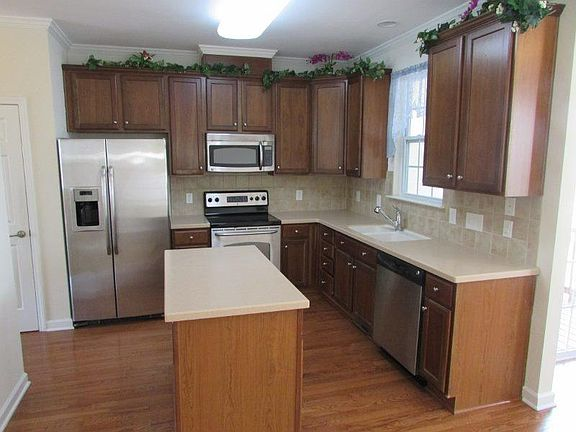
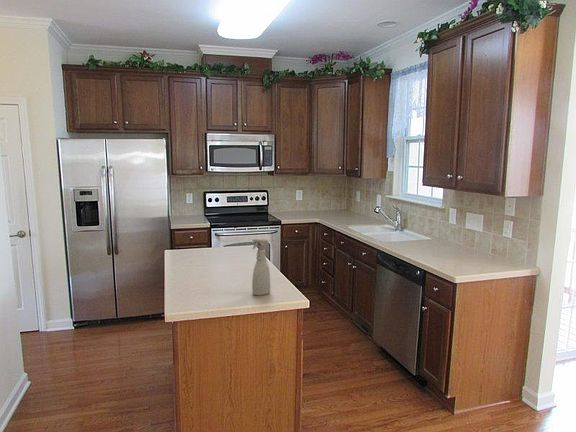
+ spray bottle [251,237,271,296]
